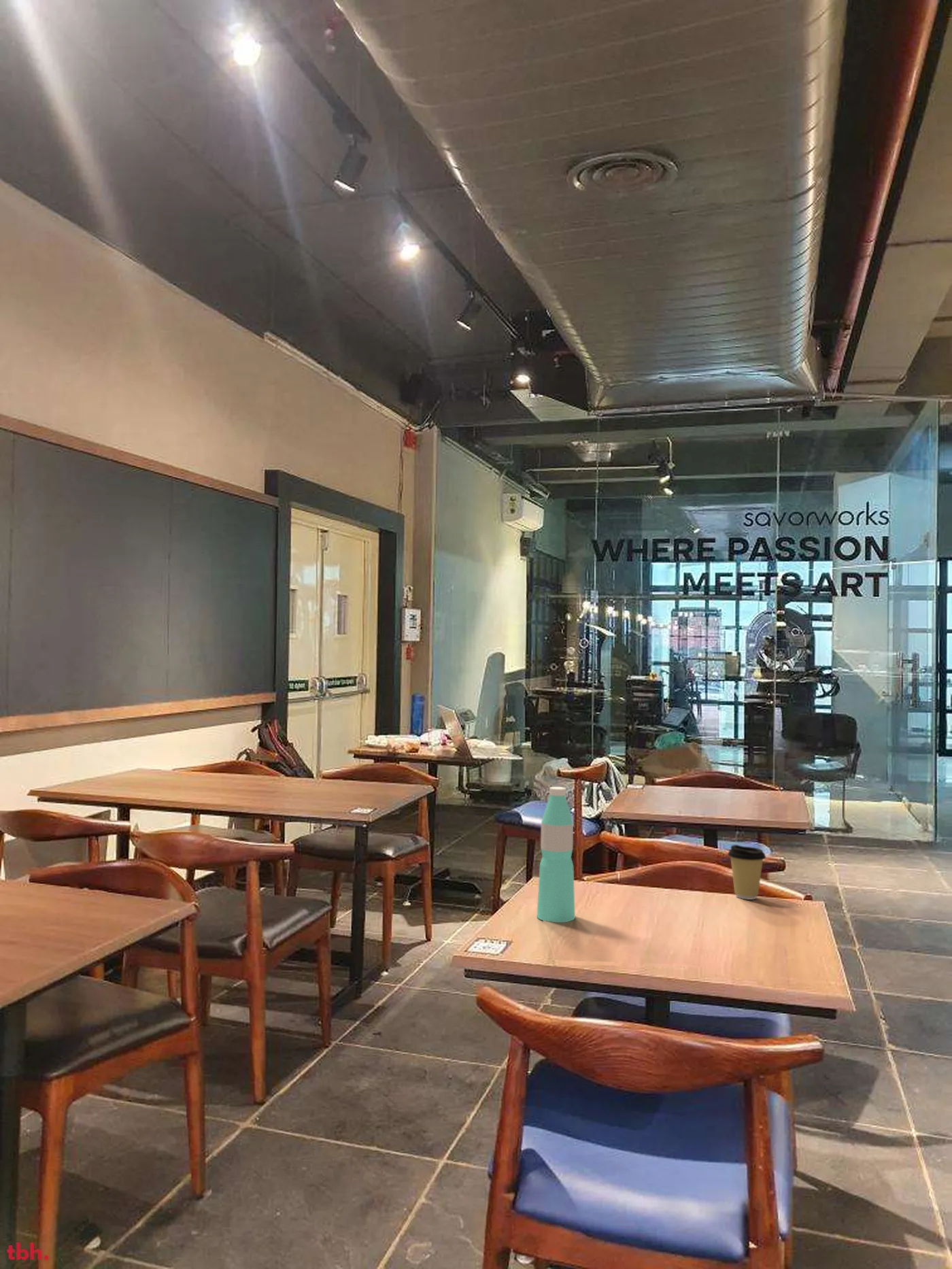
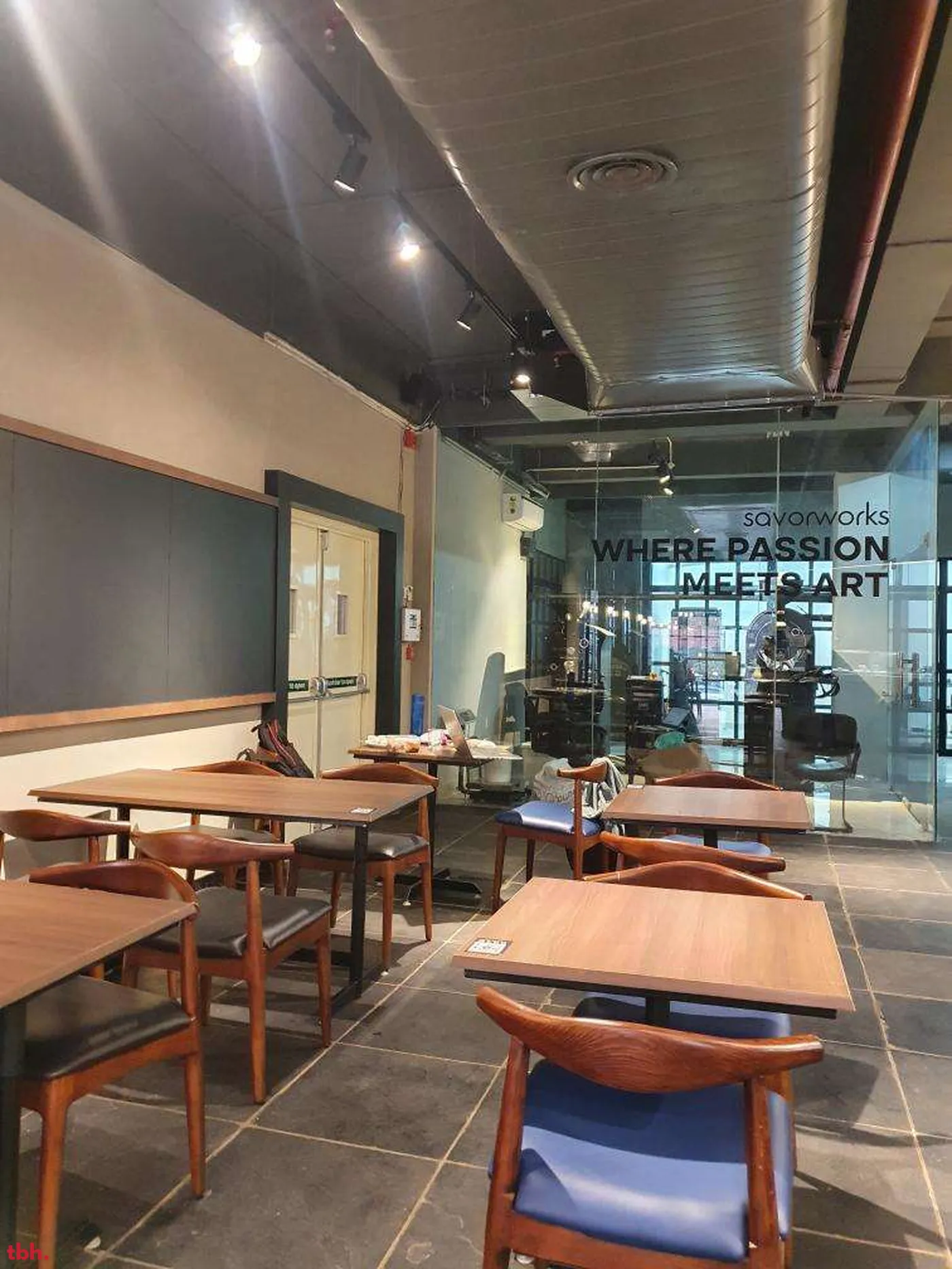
- water bottle [536,786,576,923]
- coffee cup [727,844,766,900]
